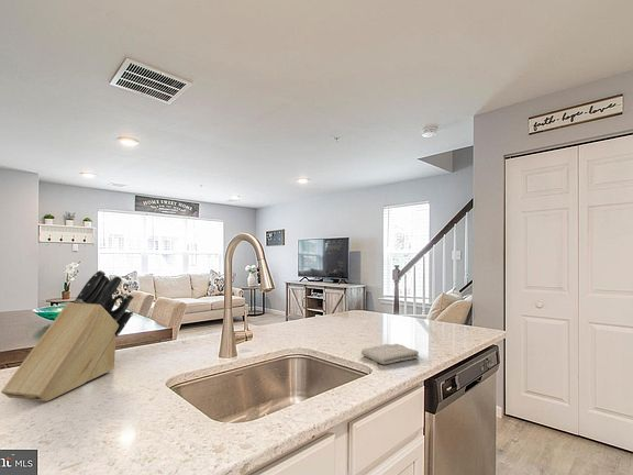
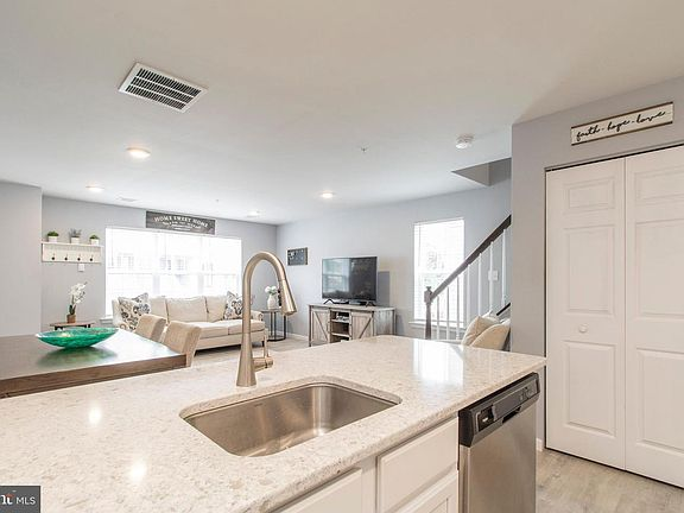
- washcloth [360,343,420,365]
- knife block [0,269,135,402]
